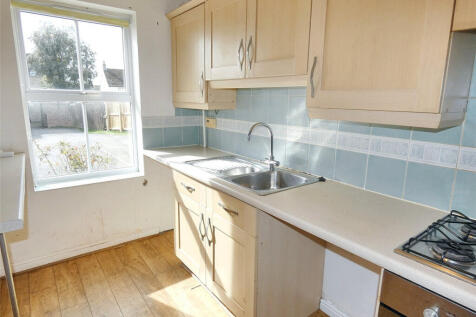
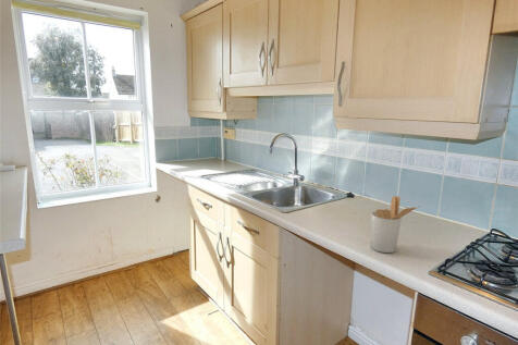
+ utensil holder [370,195,421,254]
